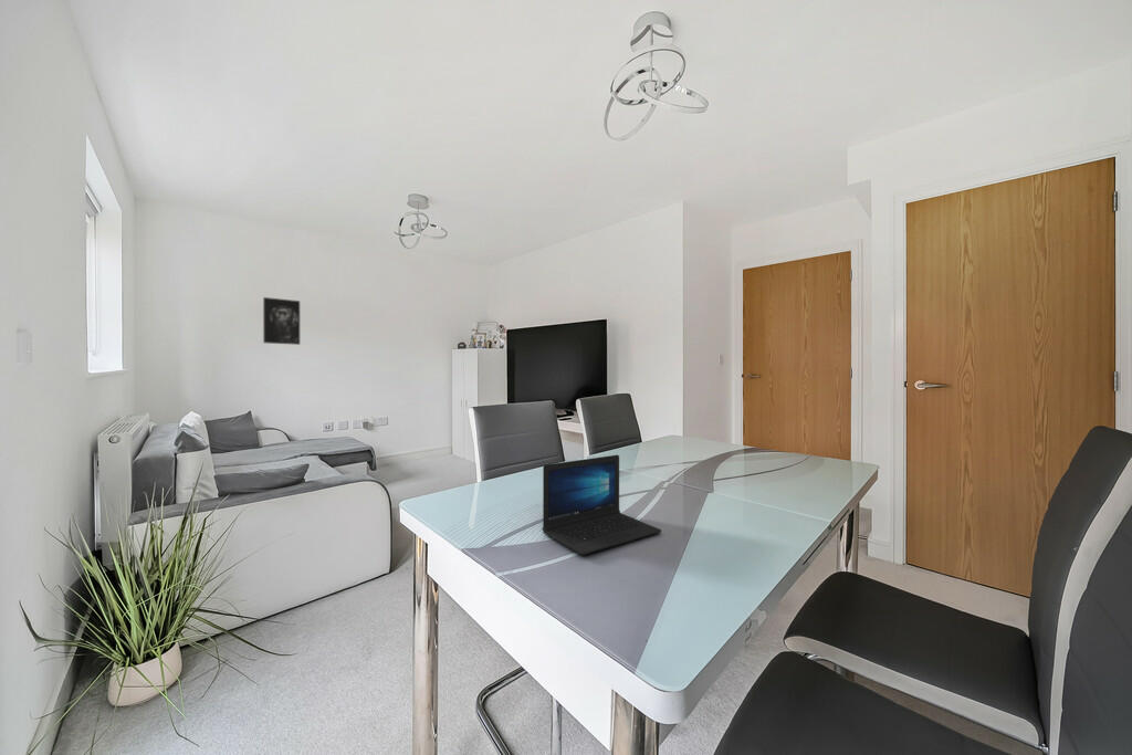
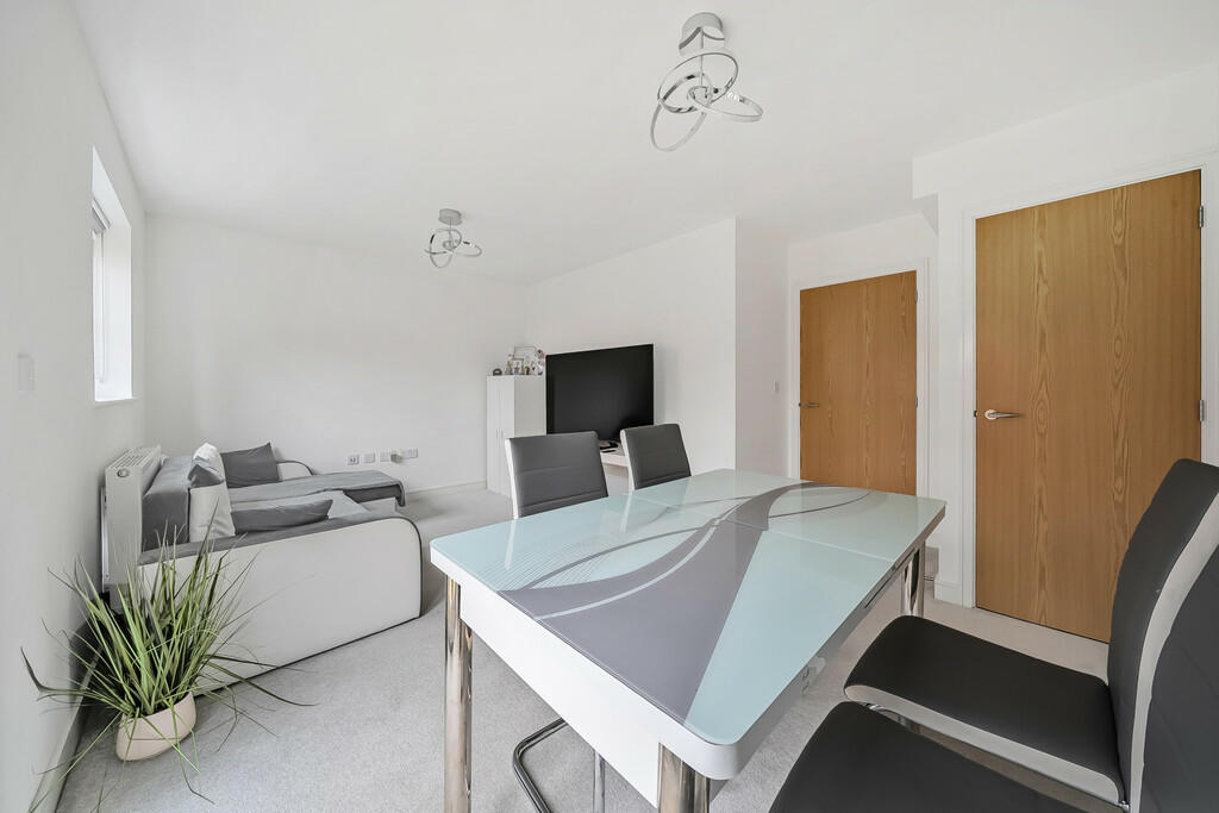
- laptop [542,454,662,556]
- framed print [262,296,301,346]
